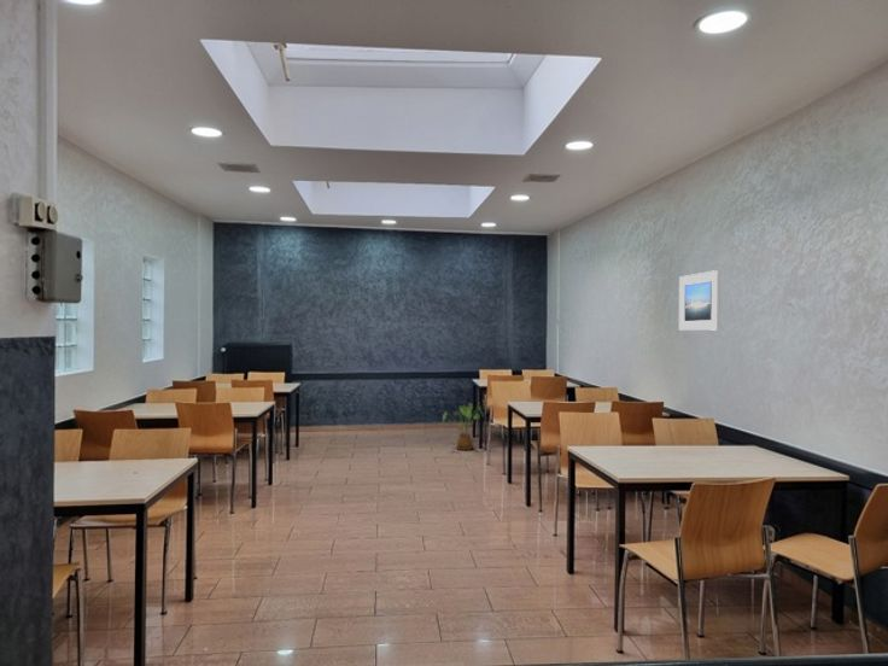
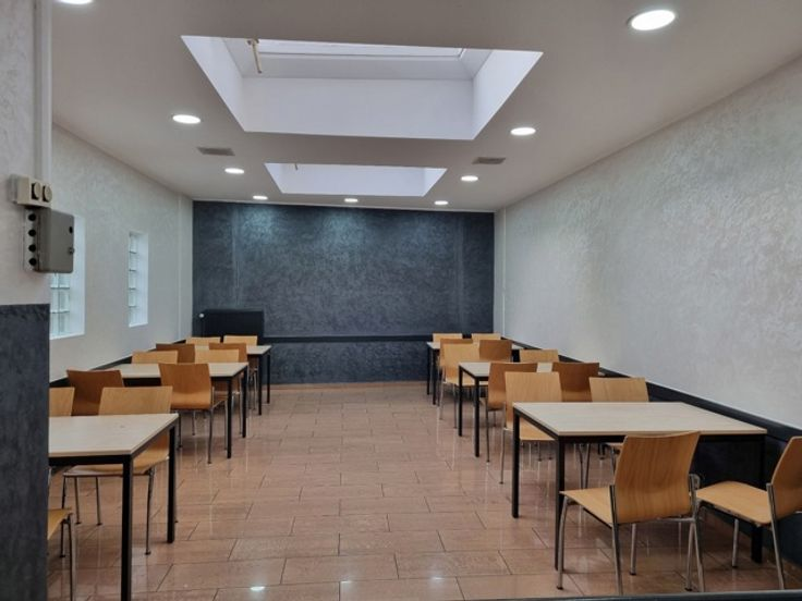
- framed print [678,269,720,332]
- house plant [442,402,484,451]
